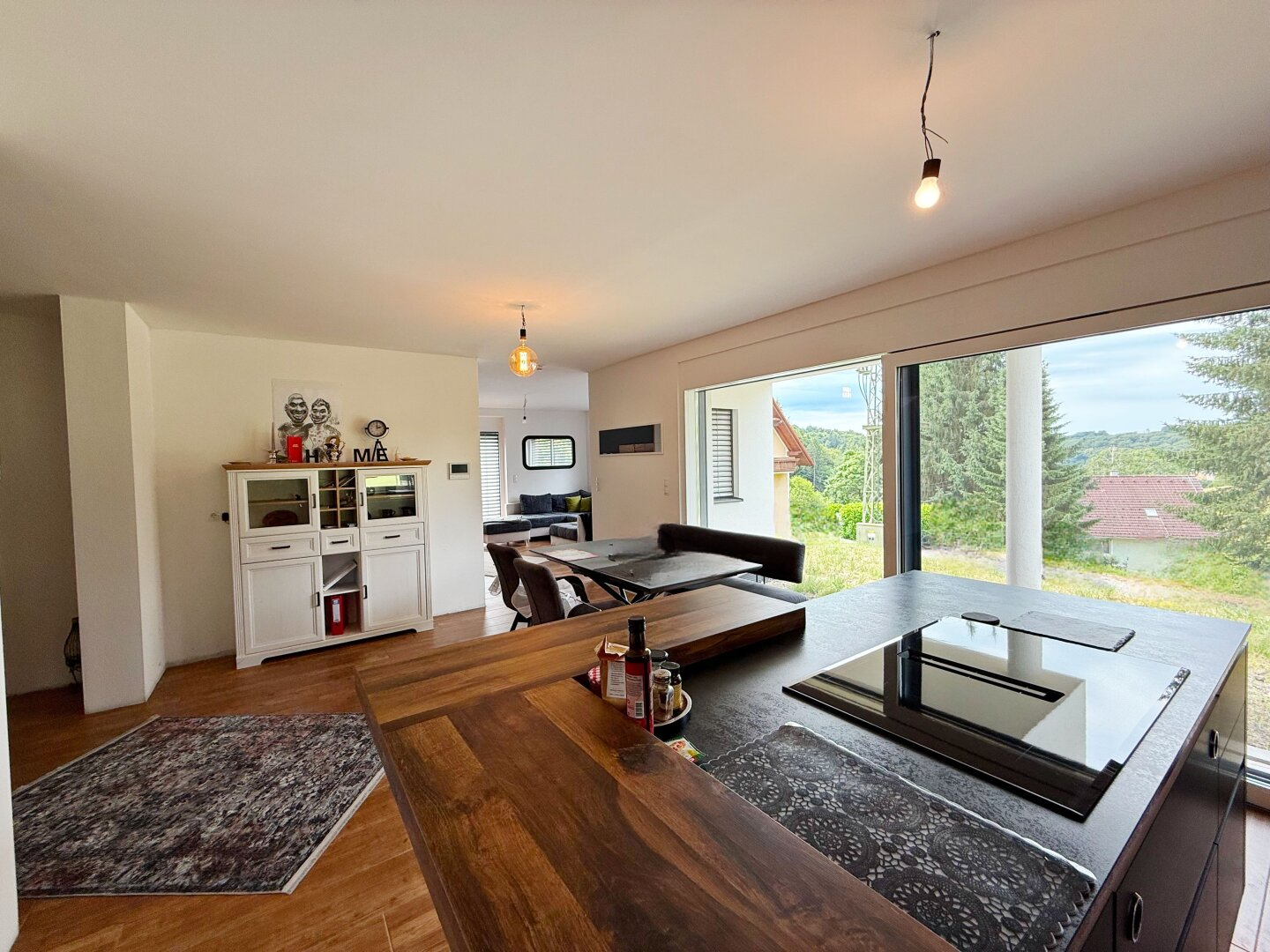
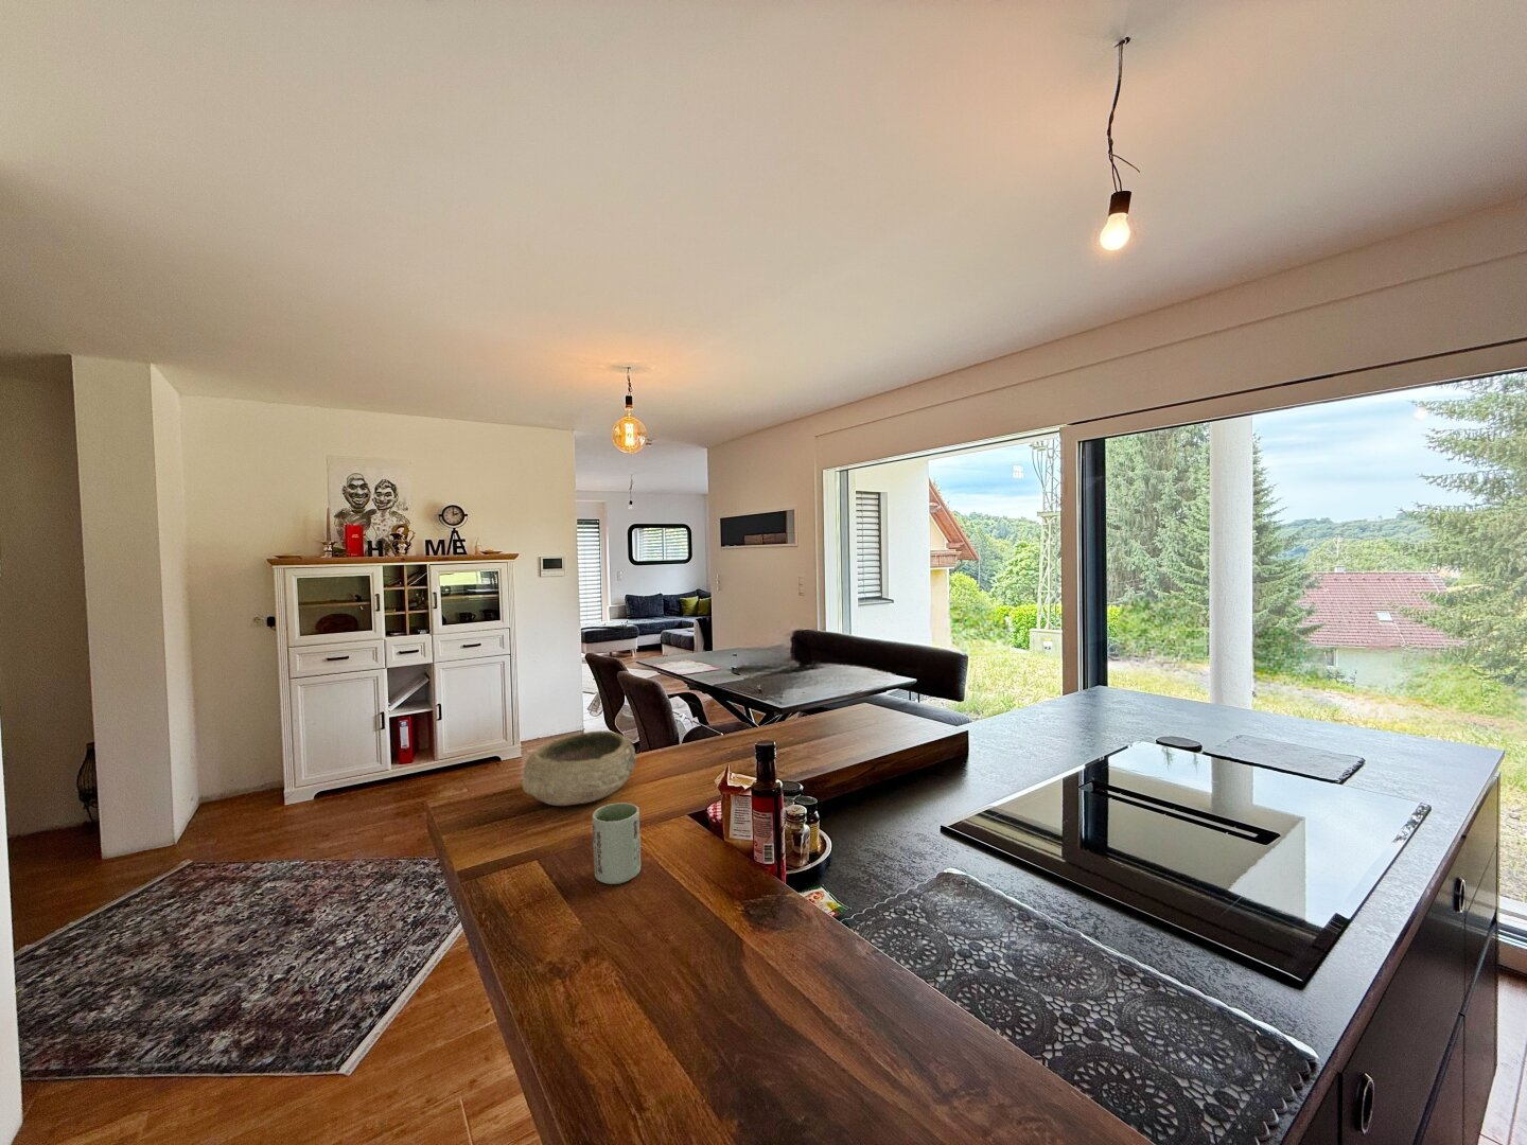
+ cup [592,801,642,885]
+ bowl [522,729,637,807]
